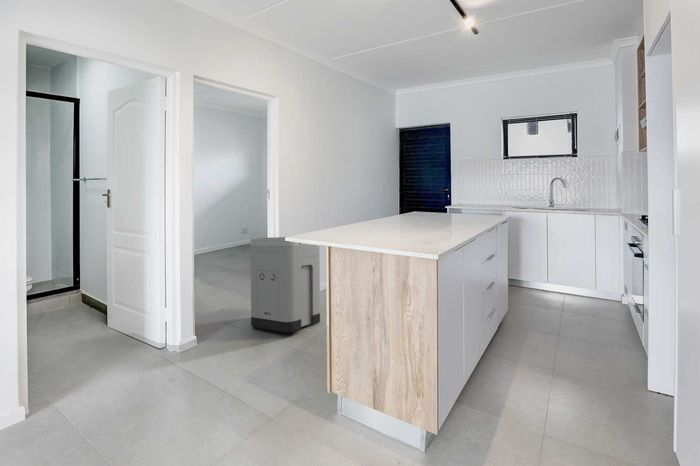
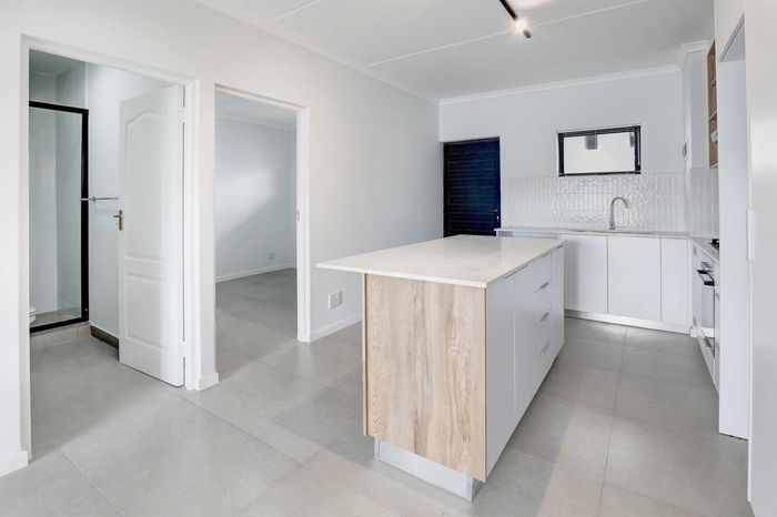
- trash can [250,236,321,334]
